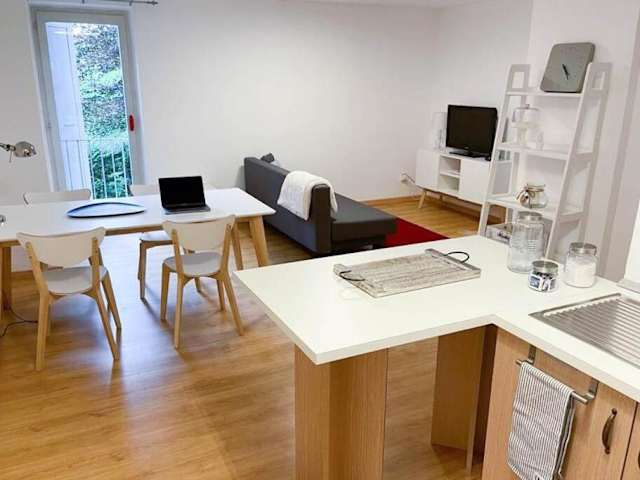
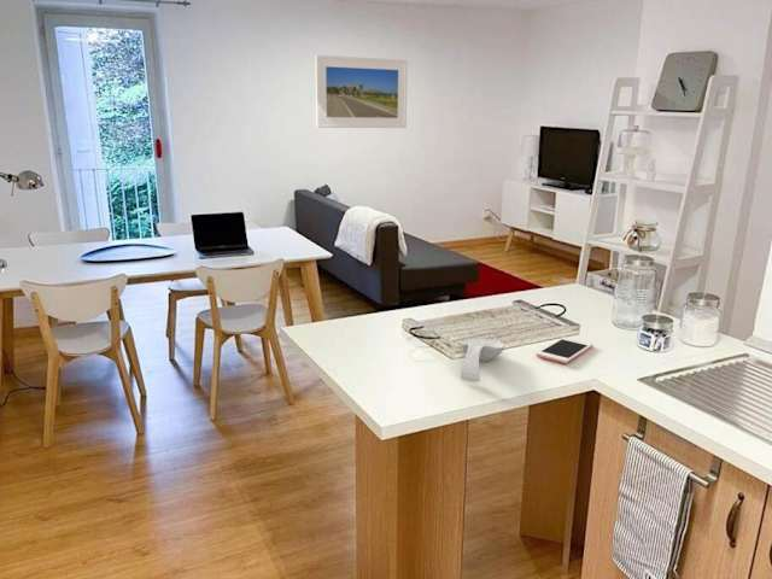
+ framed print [314,54,409,129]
+ spoon rest [460,338,505,382]
+ cell phone [536,335,595,364]
